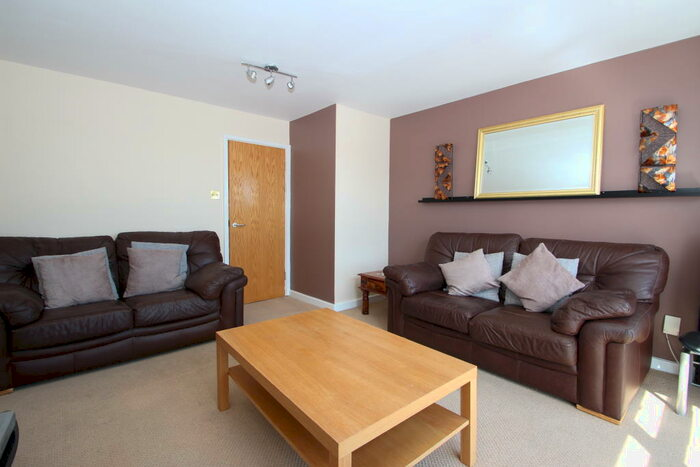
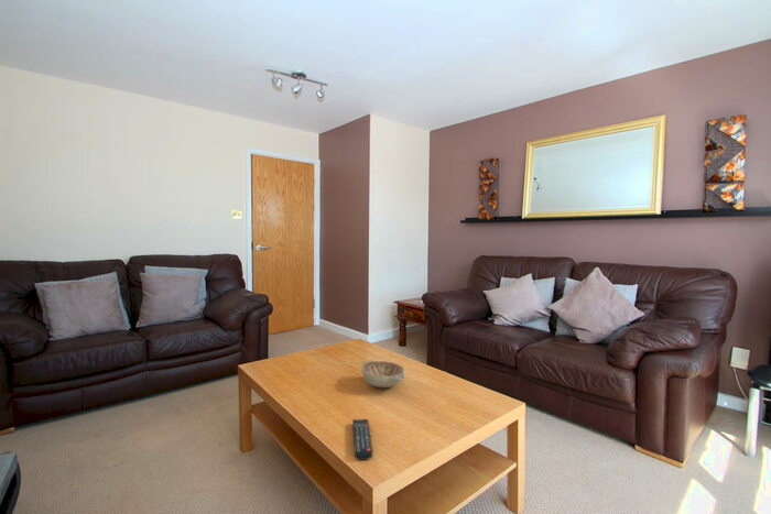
+ decorative bowl [360,360,406,389]
+ remote control [351,418,373,461]
